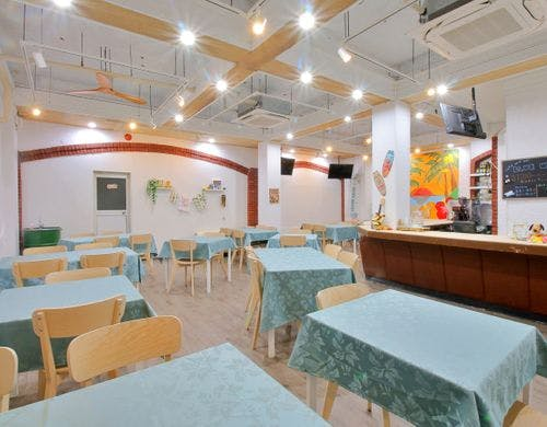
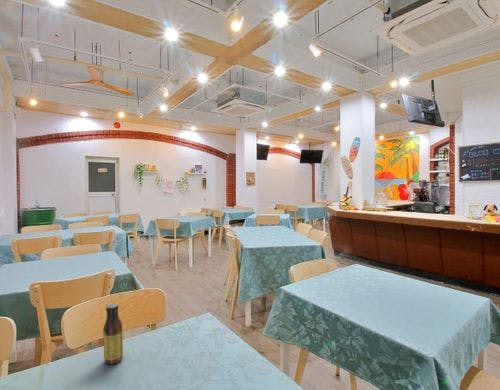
+ sauce bottle [102,303,124,365]
